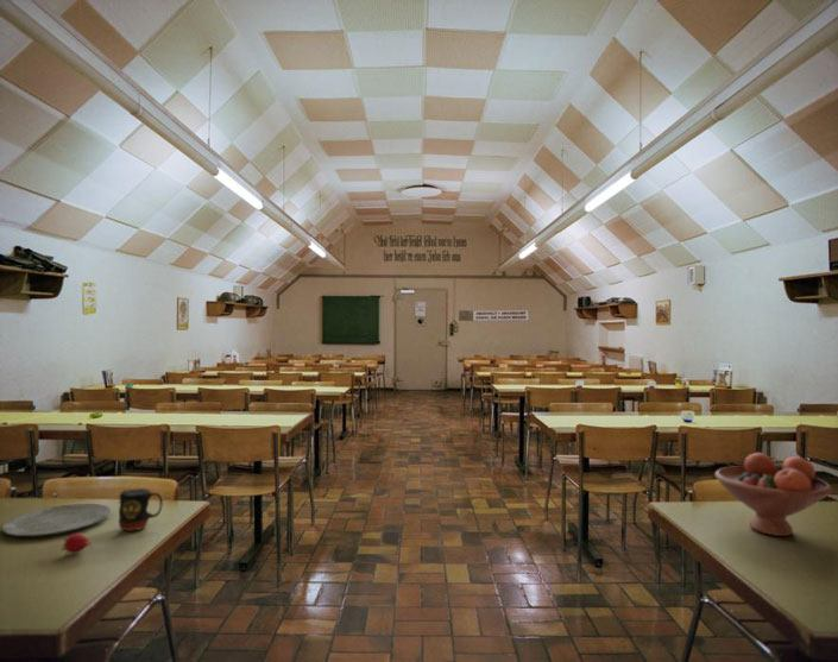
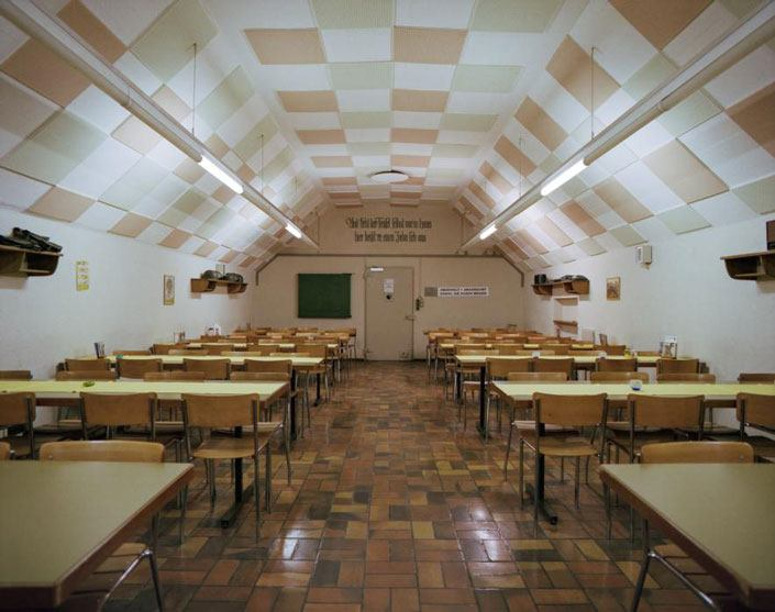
- fruit bowl [713,452,833,537]
- fruit [61,532,92,555]
- plate [1,503,112,537]
- mug [118,487,164,532]
